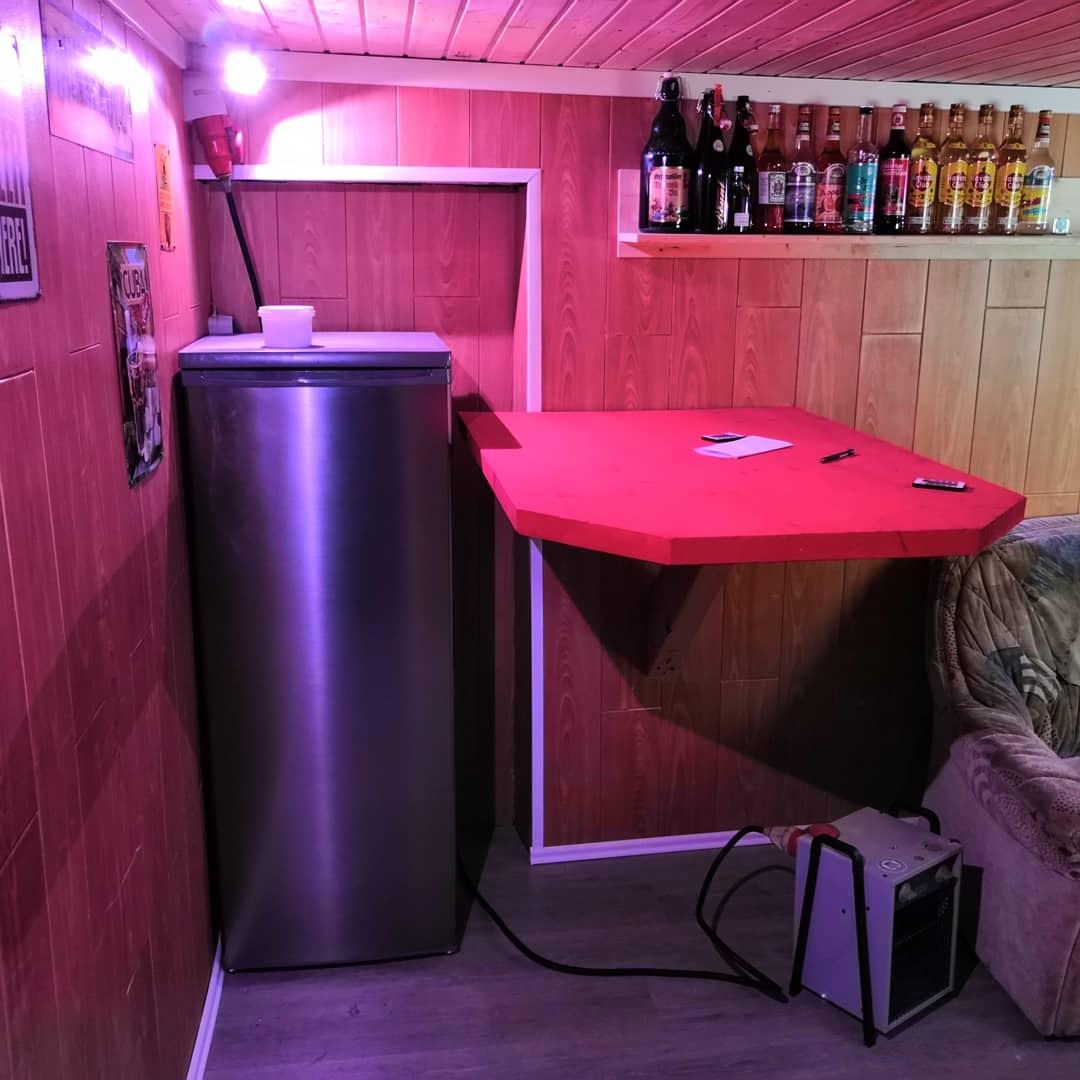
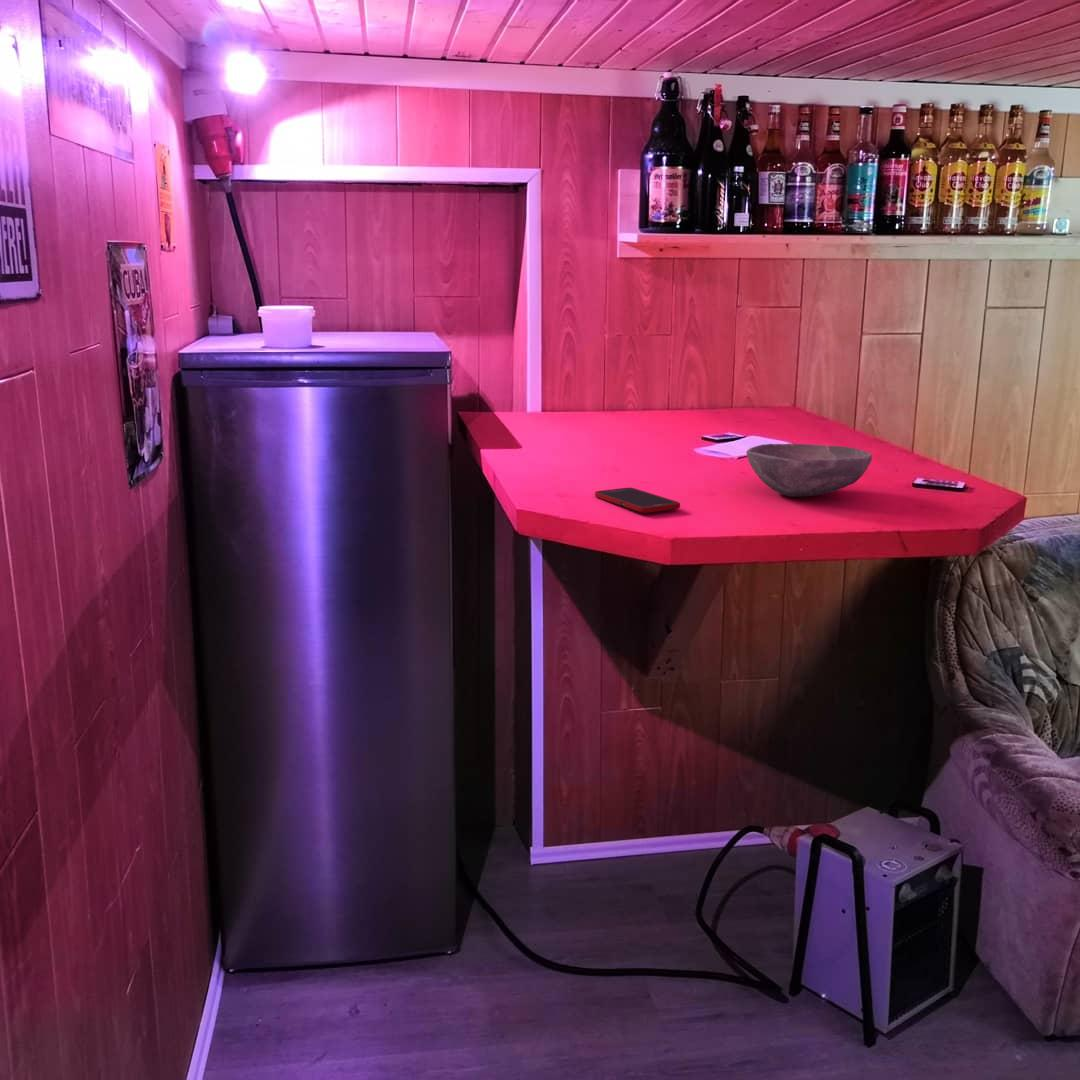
+ cell phone [594,487,681,514]
+ bowl [745,443,873,498]
